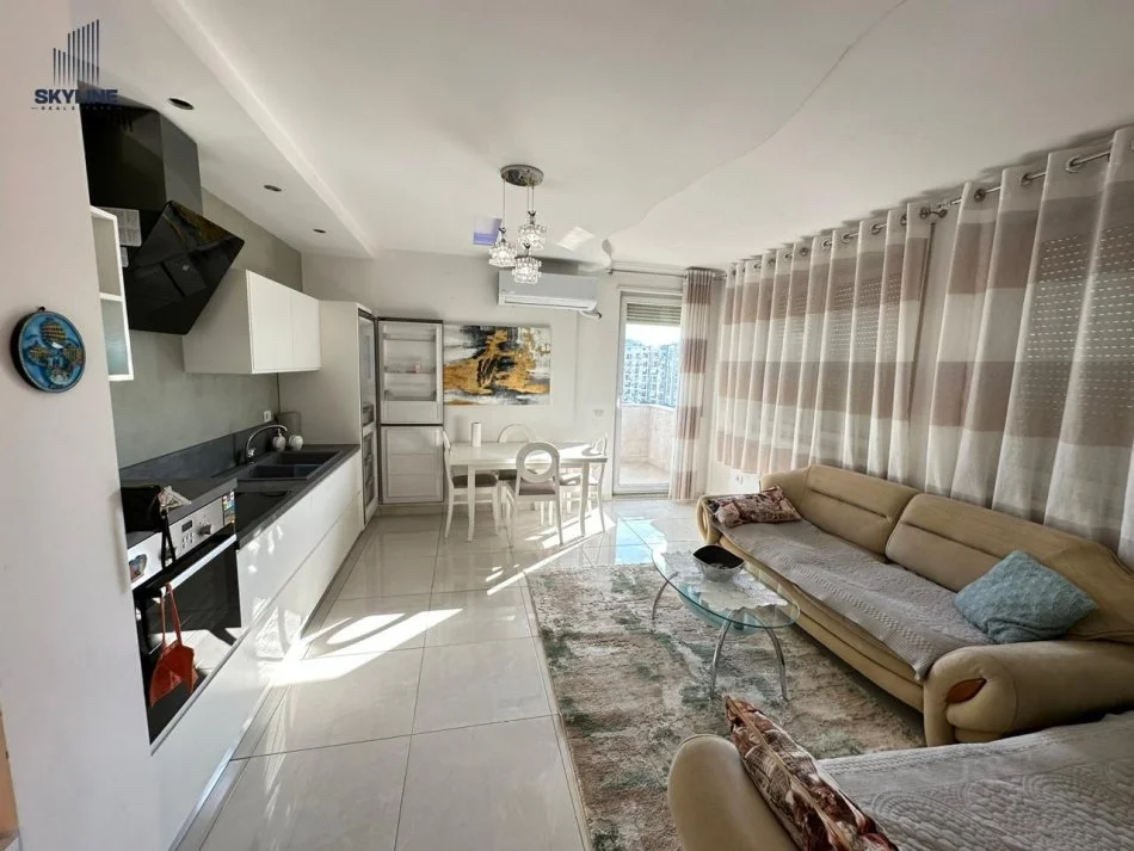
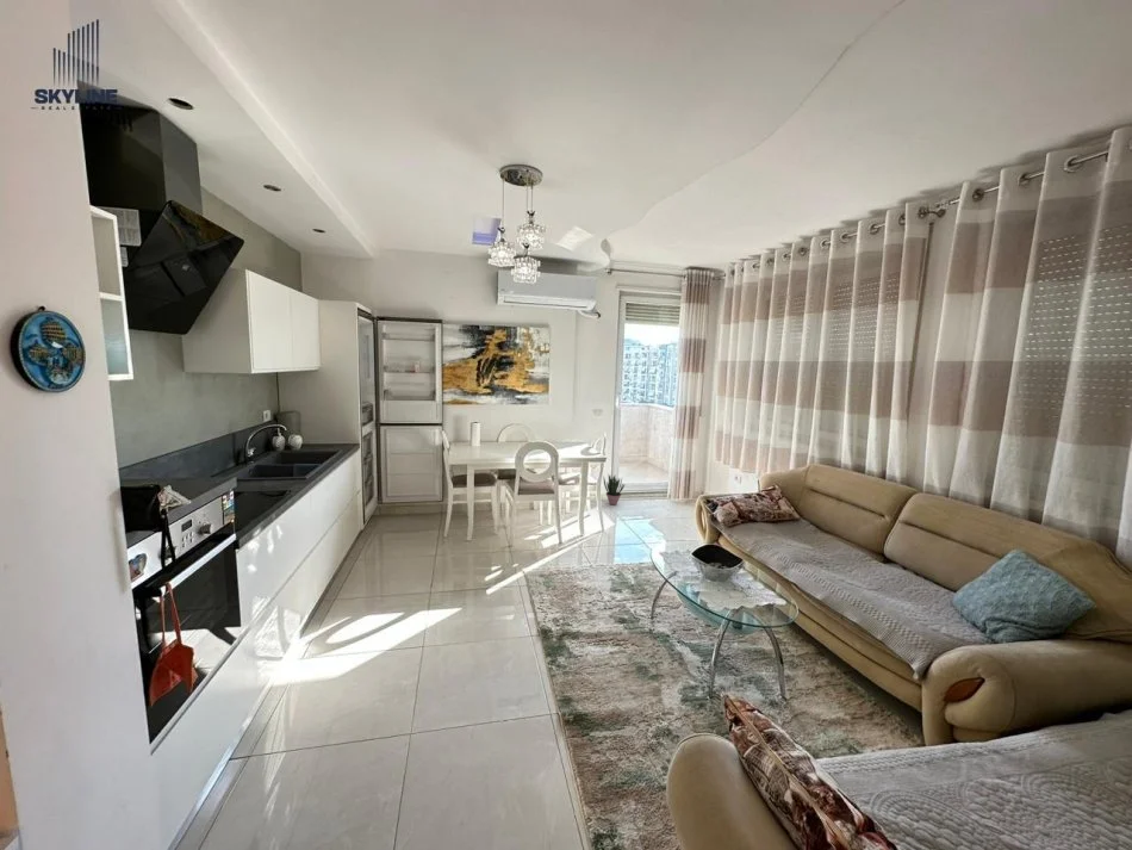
+ potted plant [602,474,626,507]
